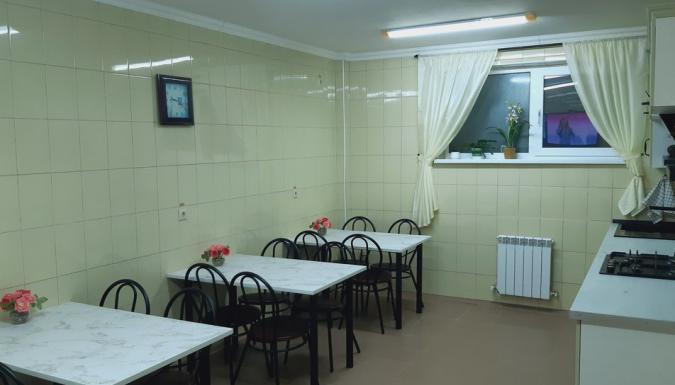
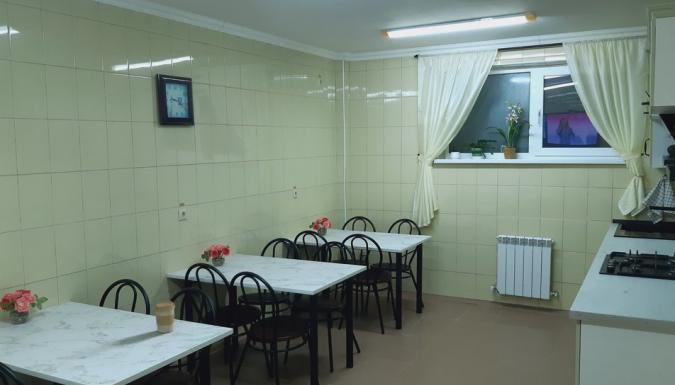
+ coffee cup [153,300,176,334]
